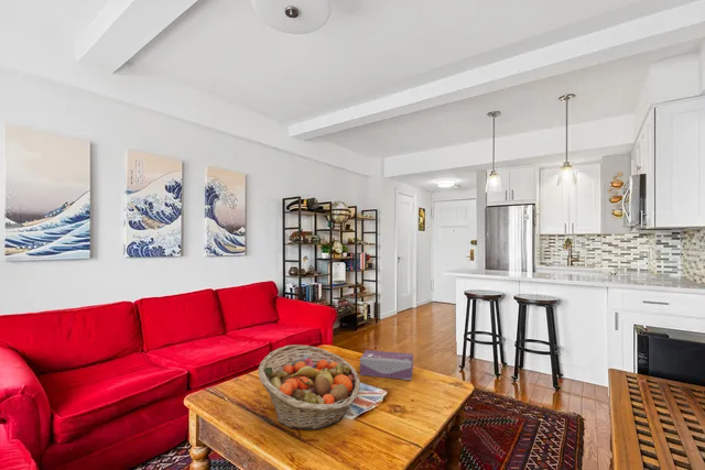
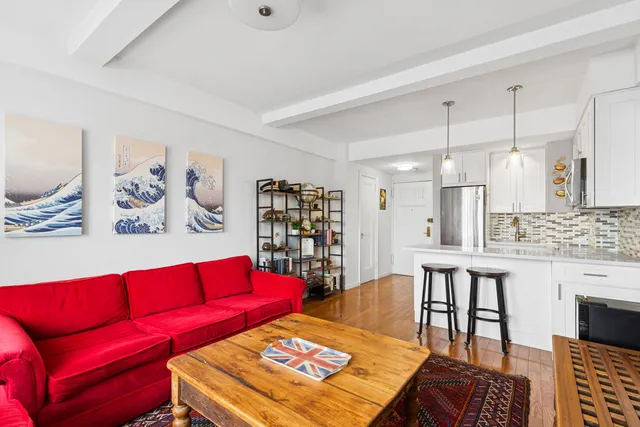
- tissue box [359,349,414,381]
- fruit basket [258,343,361,431]
